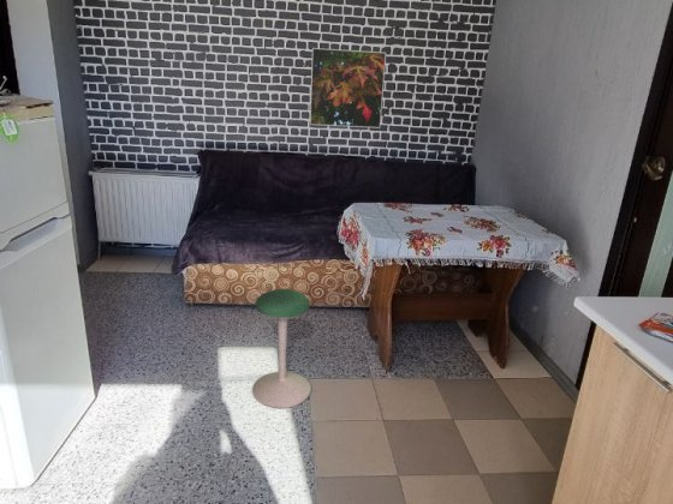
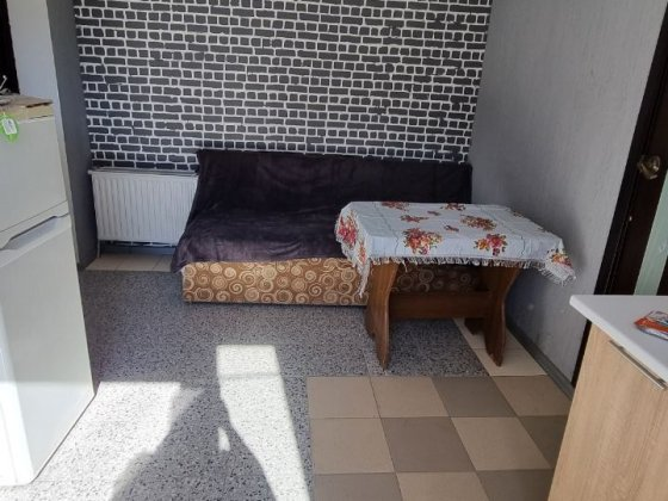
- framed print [309,47,387,130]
- stool [251,288,312,409]
